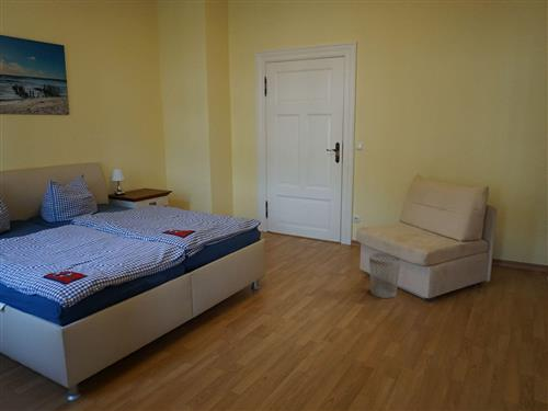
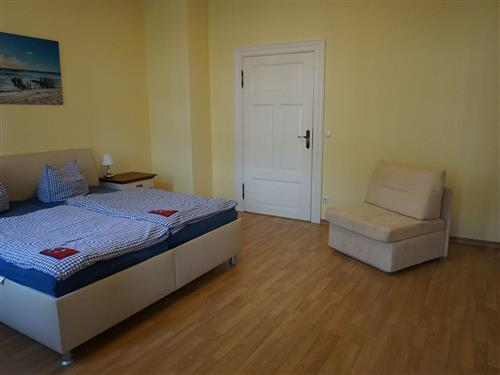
- wastebasket [368,252,402,299]
